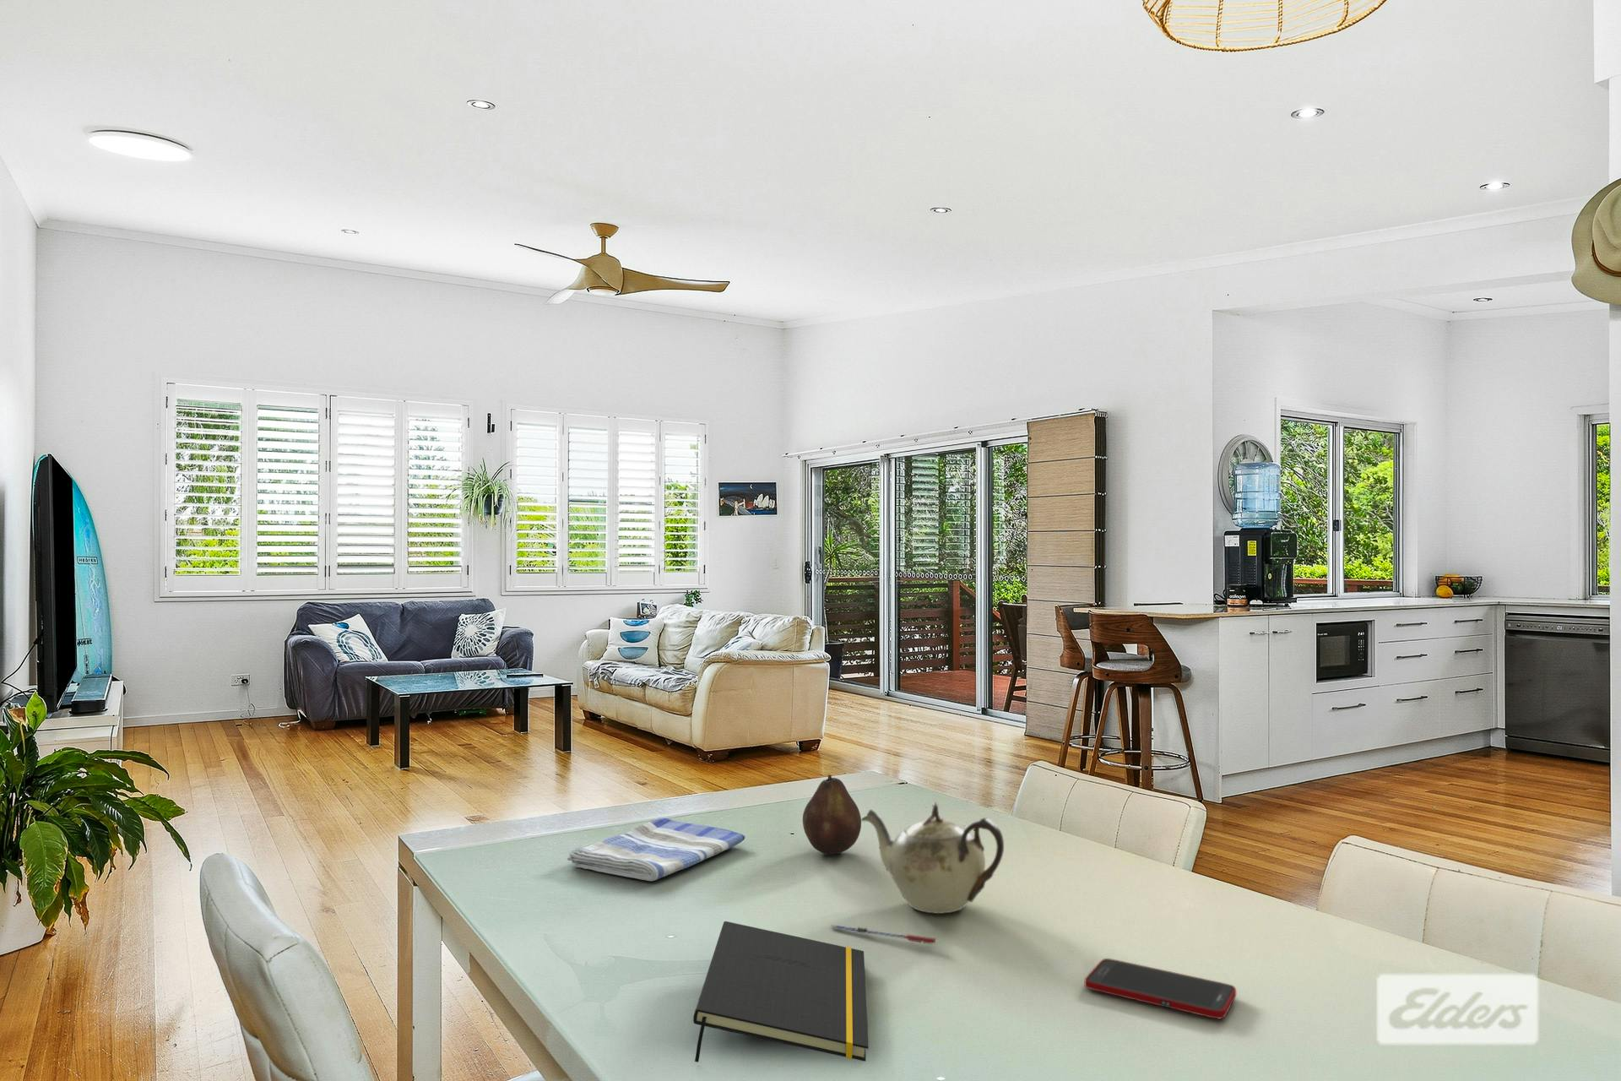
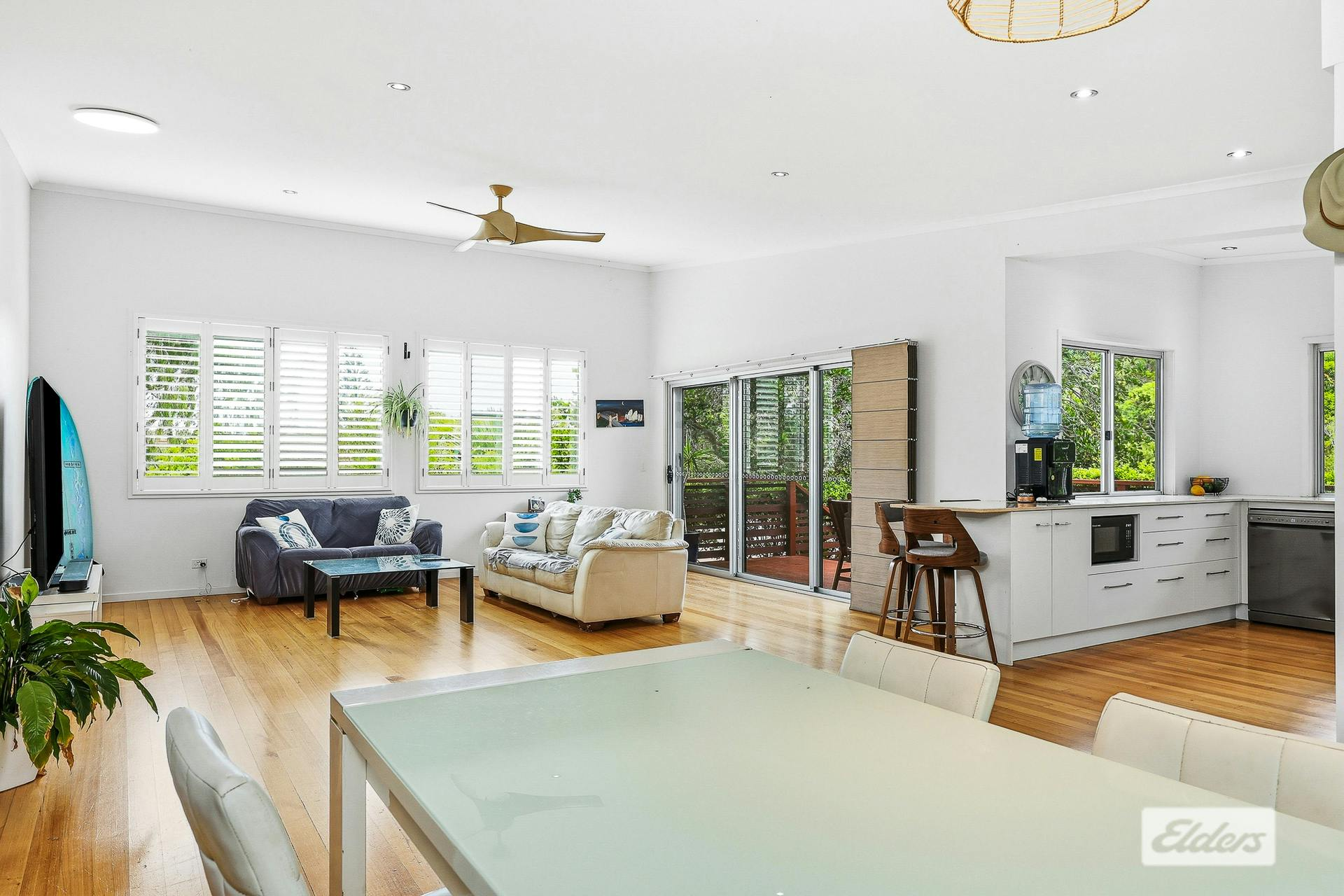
- pen [830,924,937,945]
- notepad [692,921,870,1063]
- cell phone [1083,958,1237,1019]
- teapot [861,801,1005,915]
- fruit [802,773,862,854]
- dish towel [567,817,745,882]
